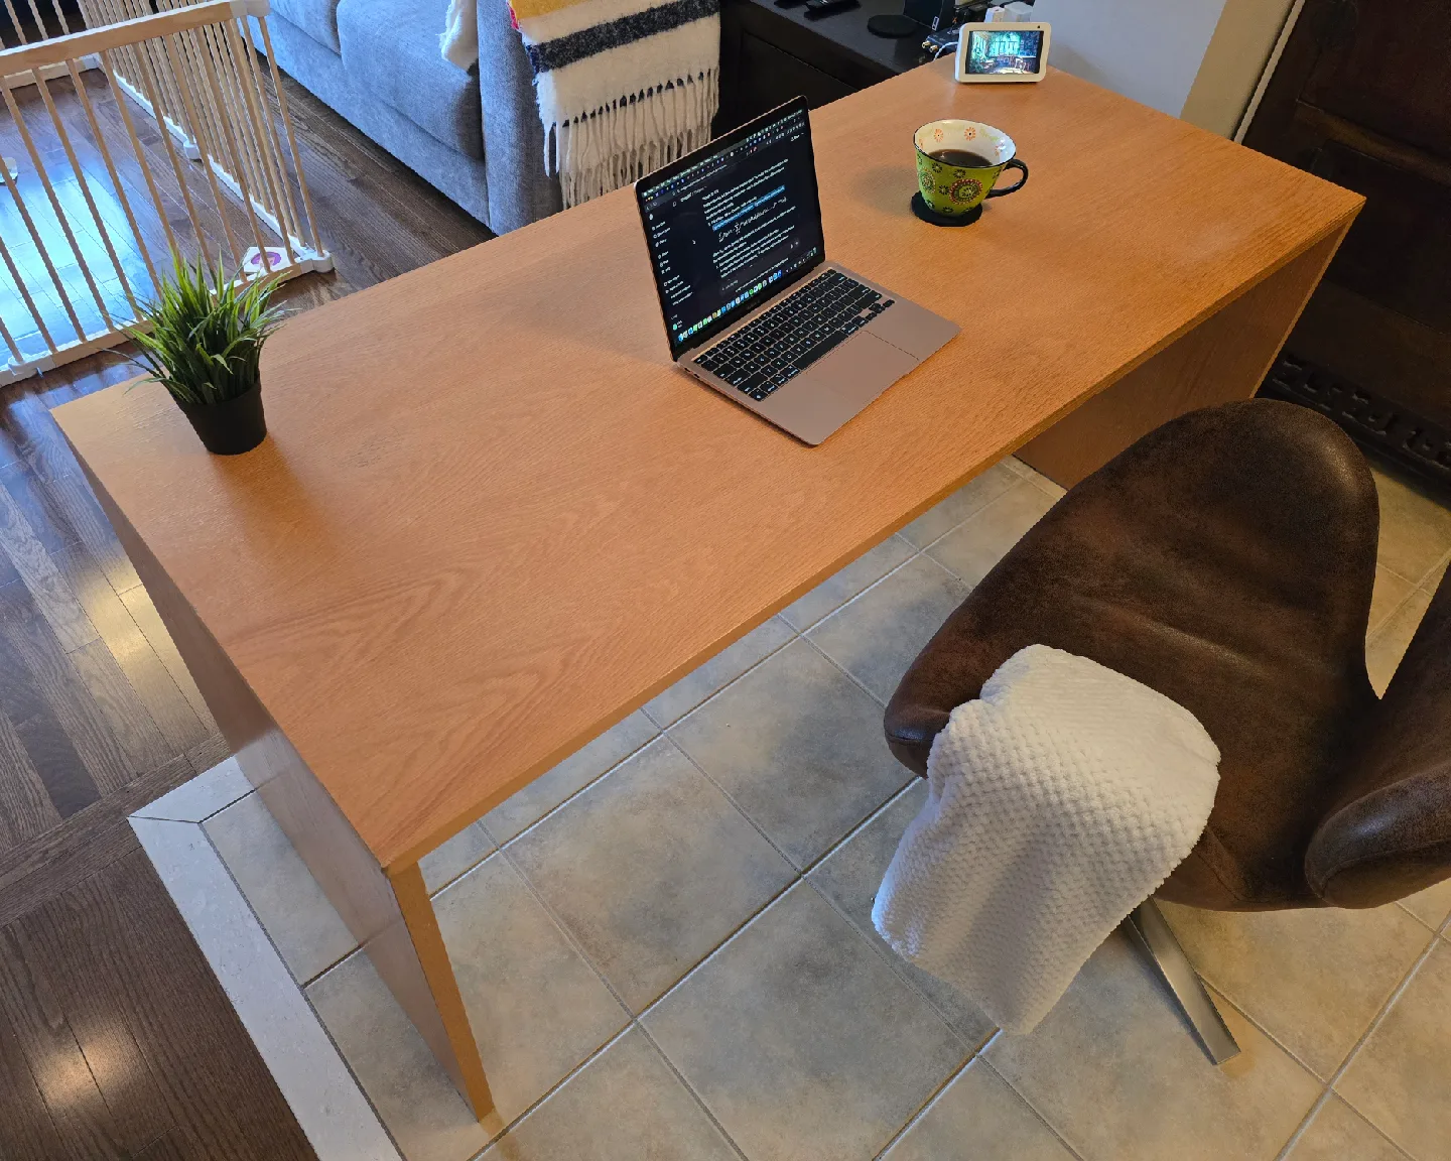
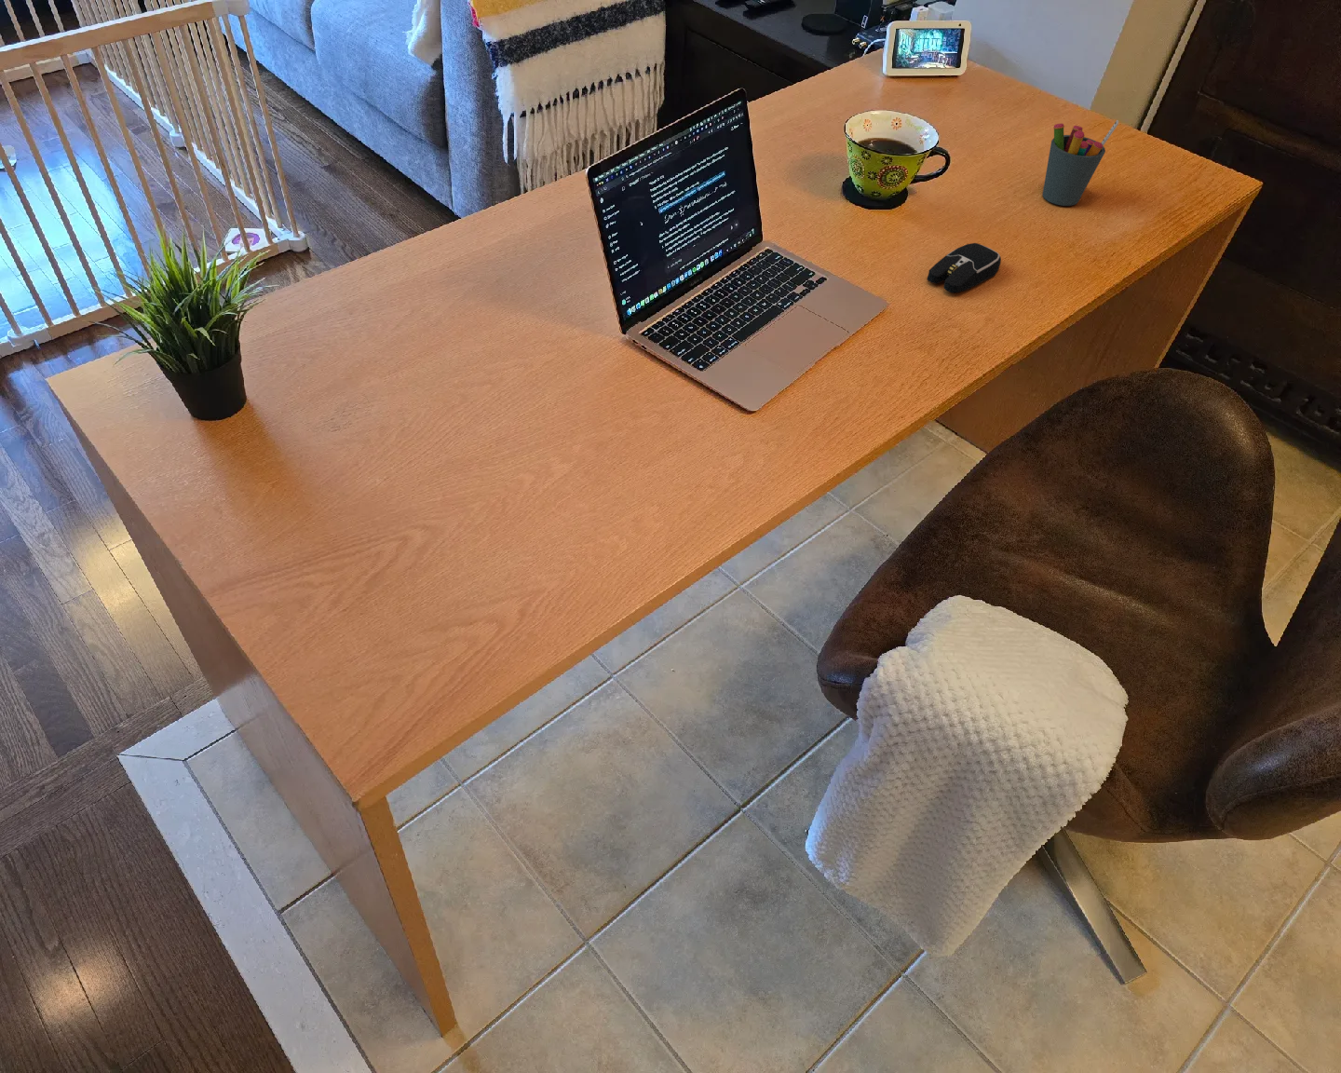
+ computer mouse [926,242,1002,295]
+ pen holder [1042,119,1120,207]
